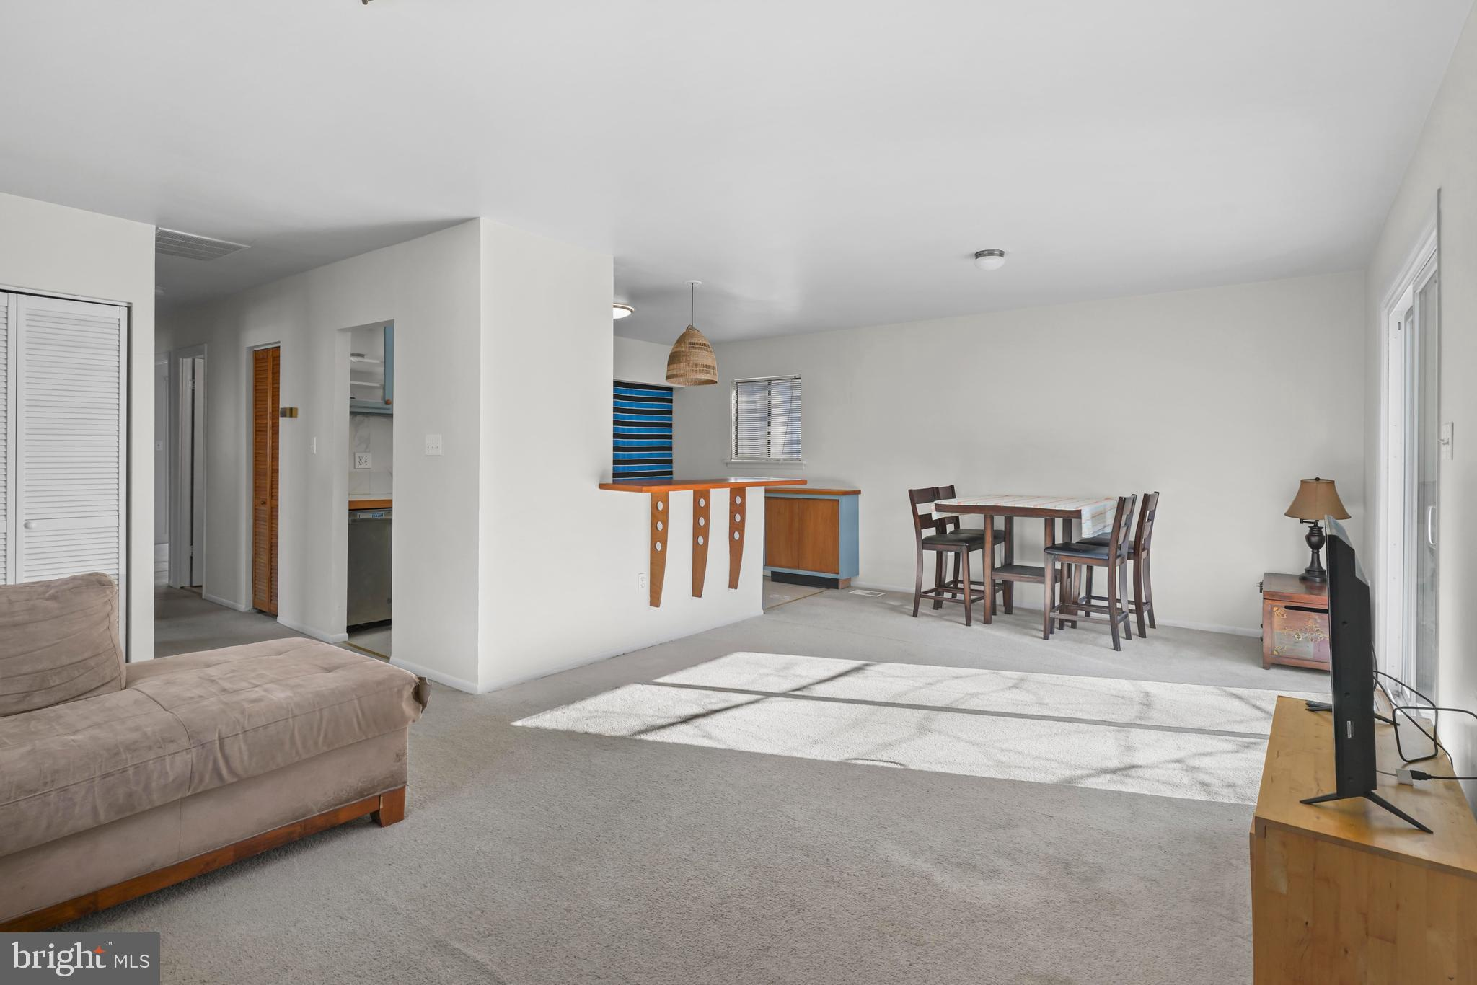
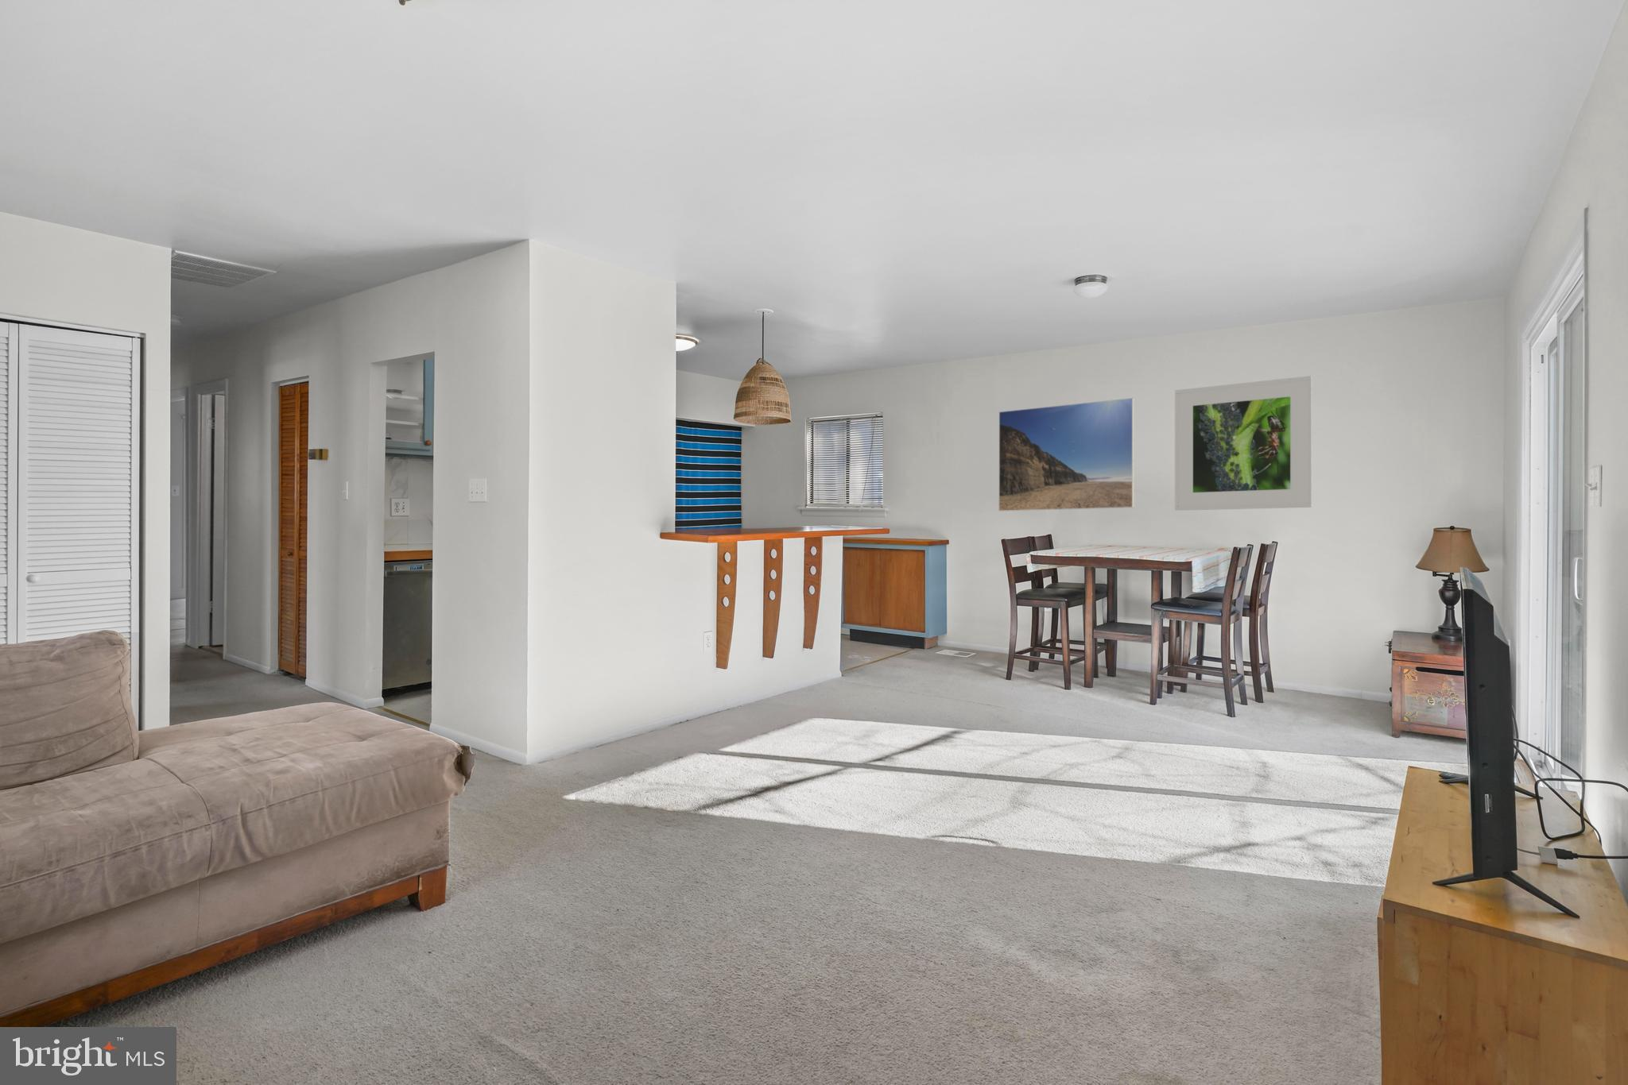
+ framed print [1174,375,1313,511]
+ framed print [998,397,1135,511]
